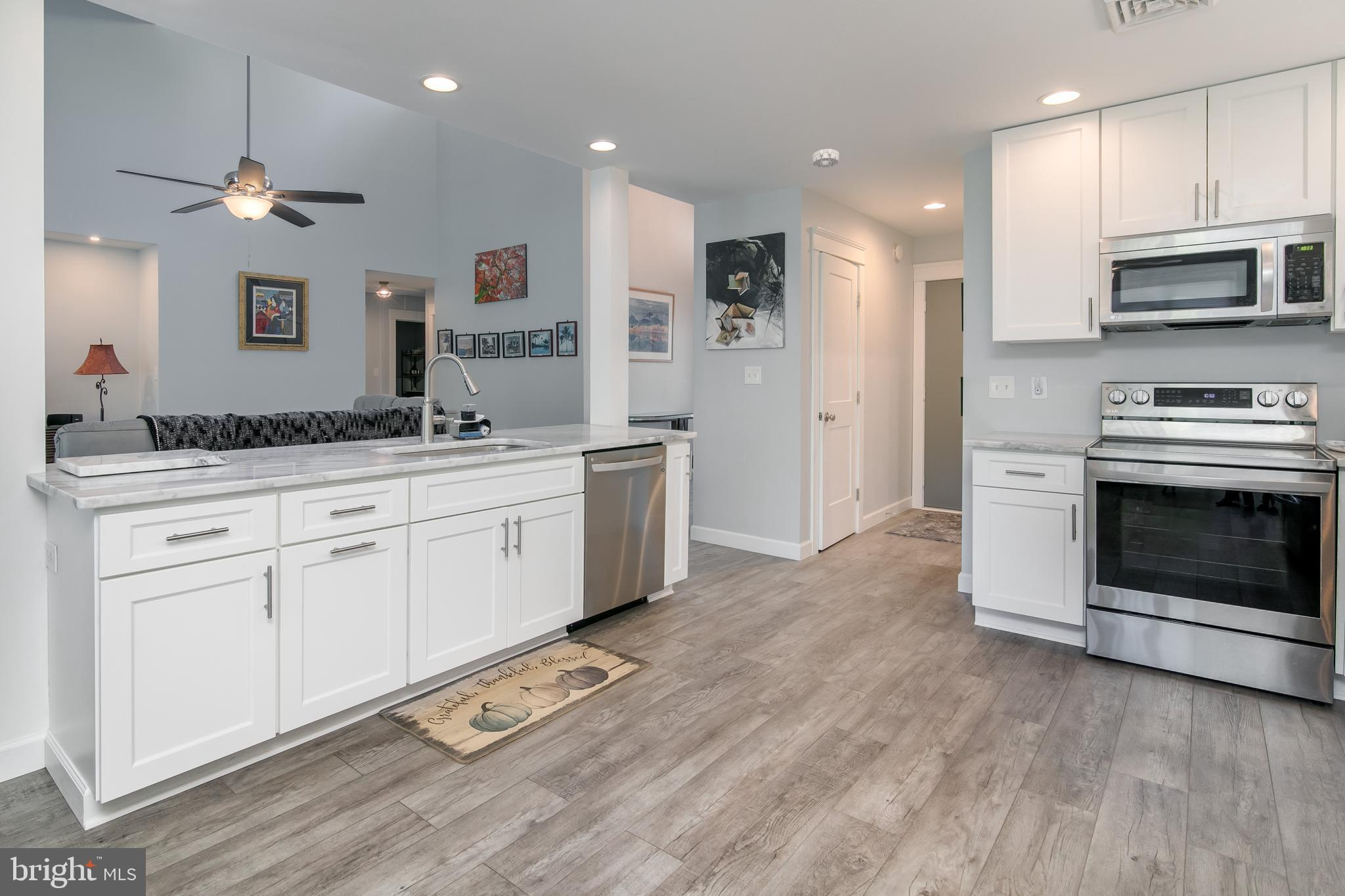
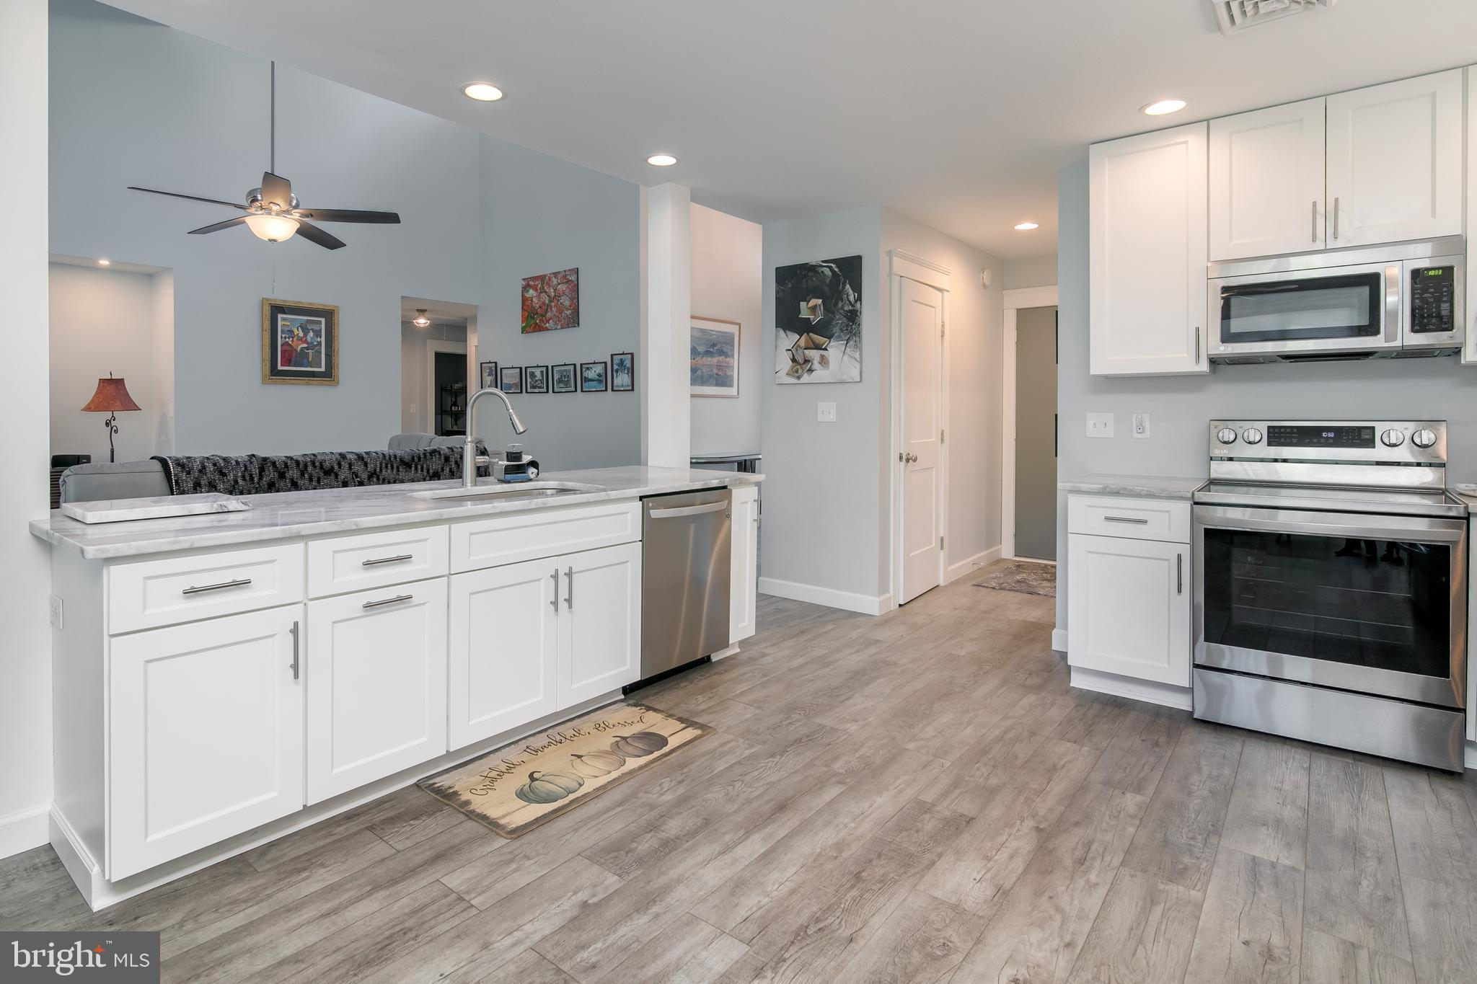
- smoke detector [812,148,839,168]
